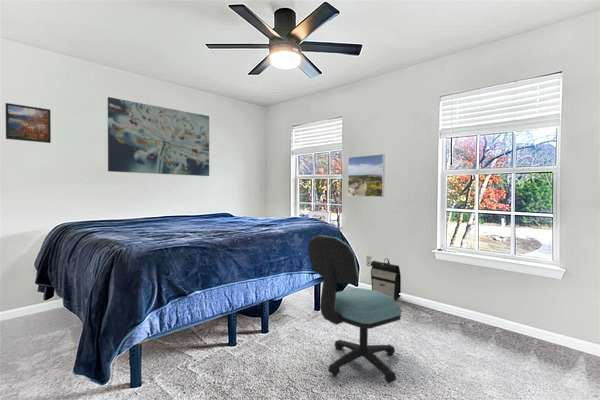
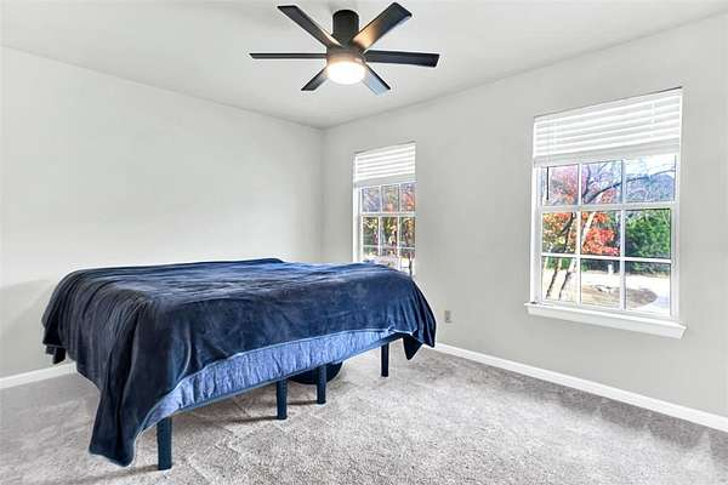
- wall art [107,96,210,177]
- office chair [306,234,402,385]
- backpack [370,258,402,301]
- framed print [5,102,52,144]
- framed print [347,153,386,198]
